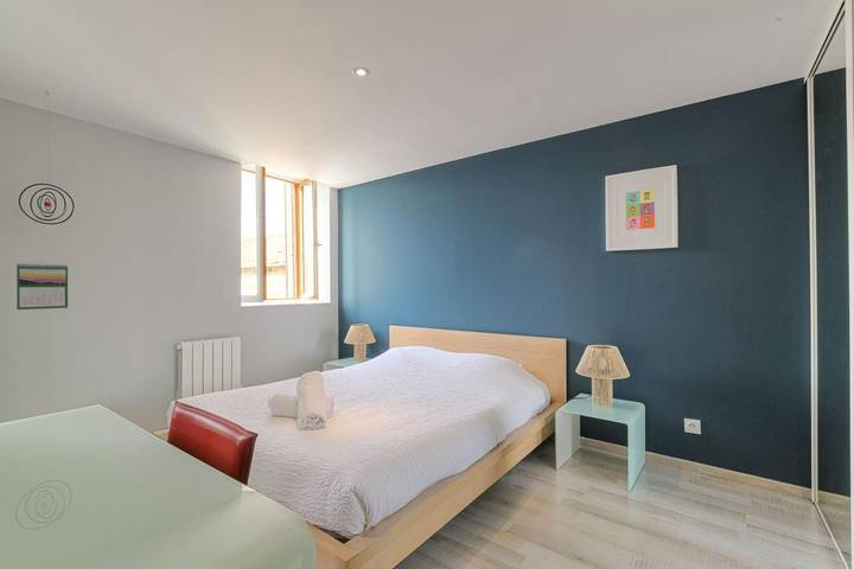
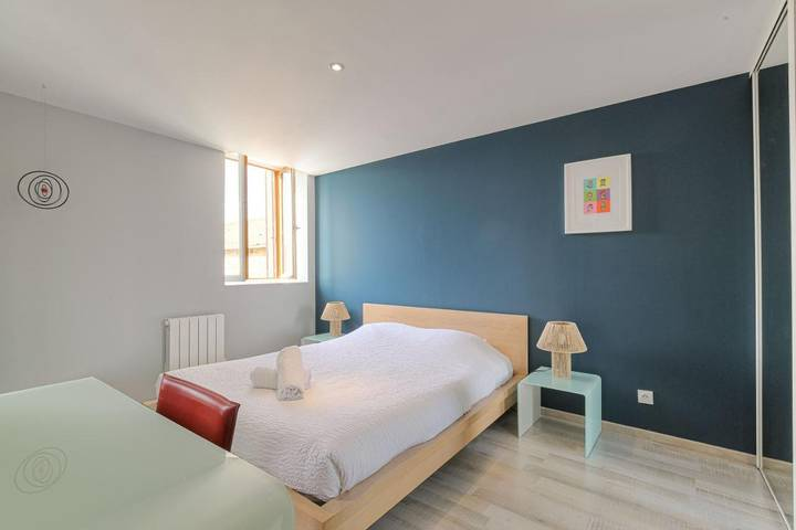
- calendar [15,262,69,311]
